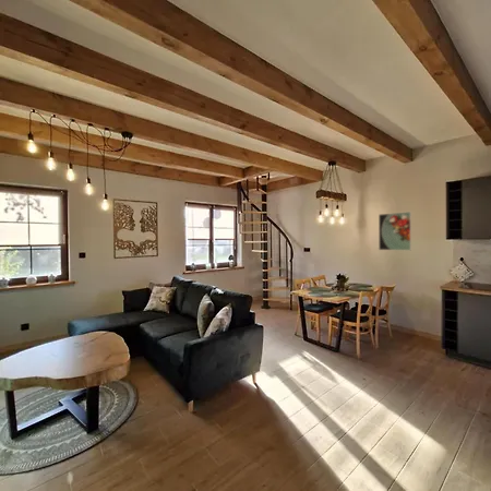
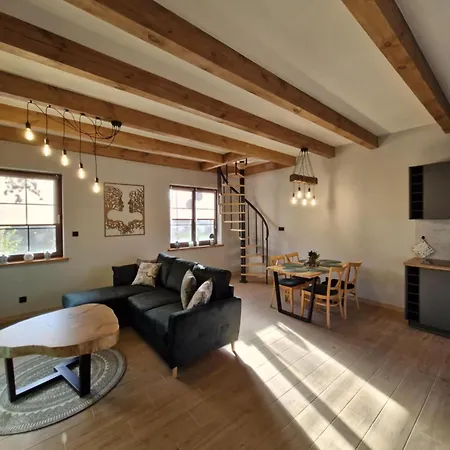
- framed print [378,211,412,251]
